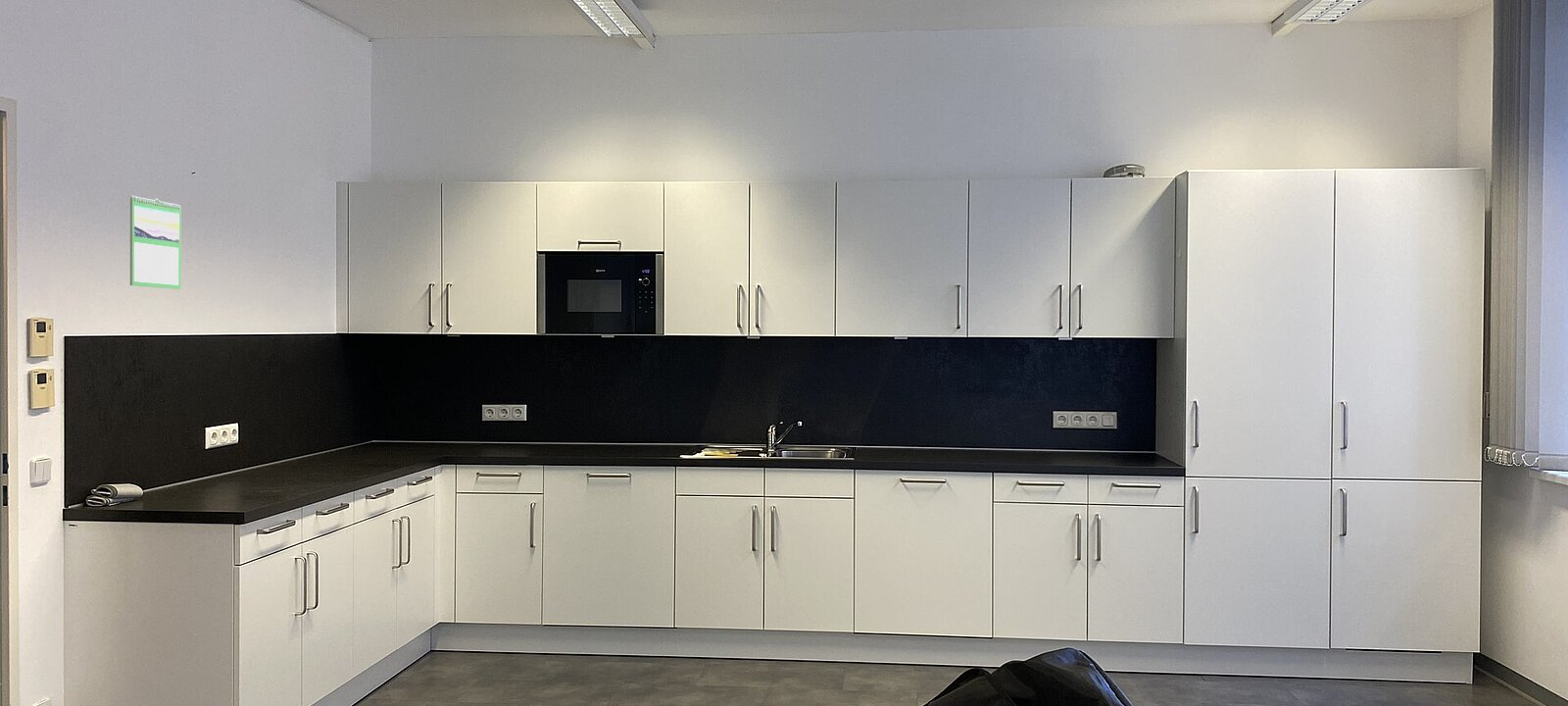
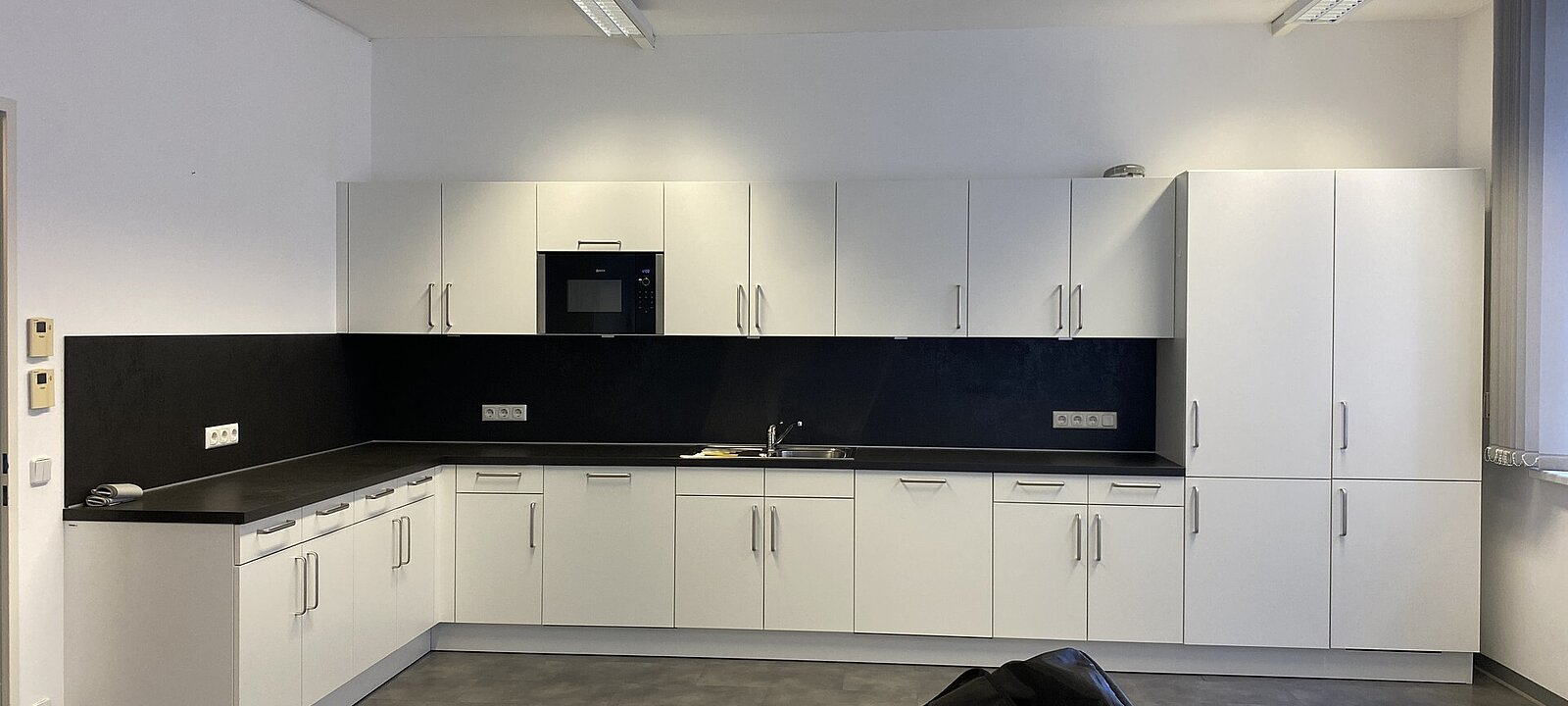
- calendar [129,195,182,290]
